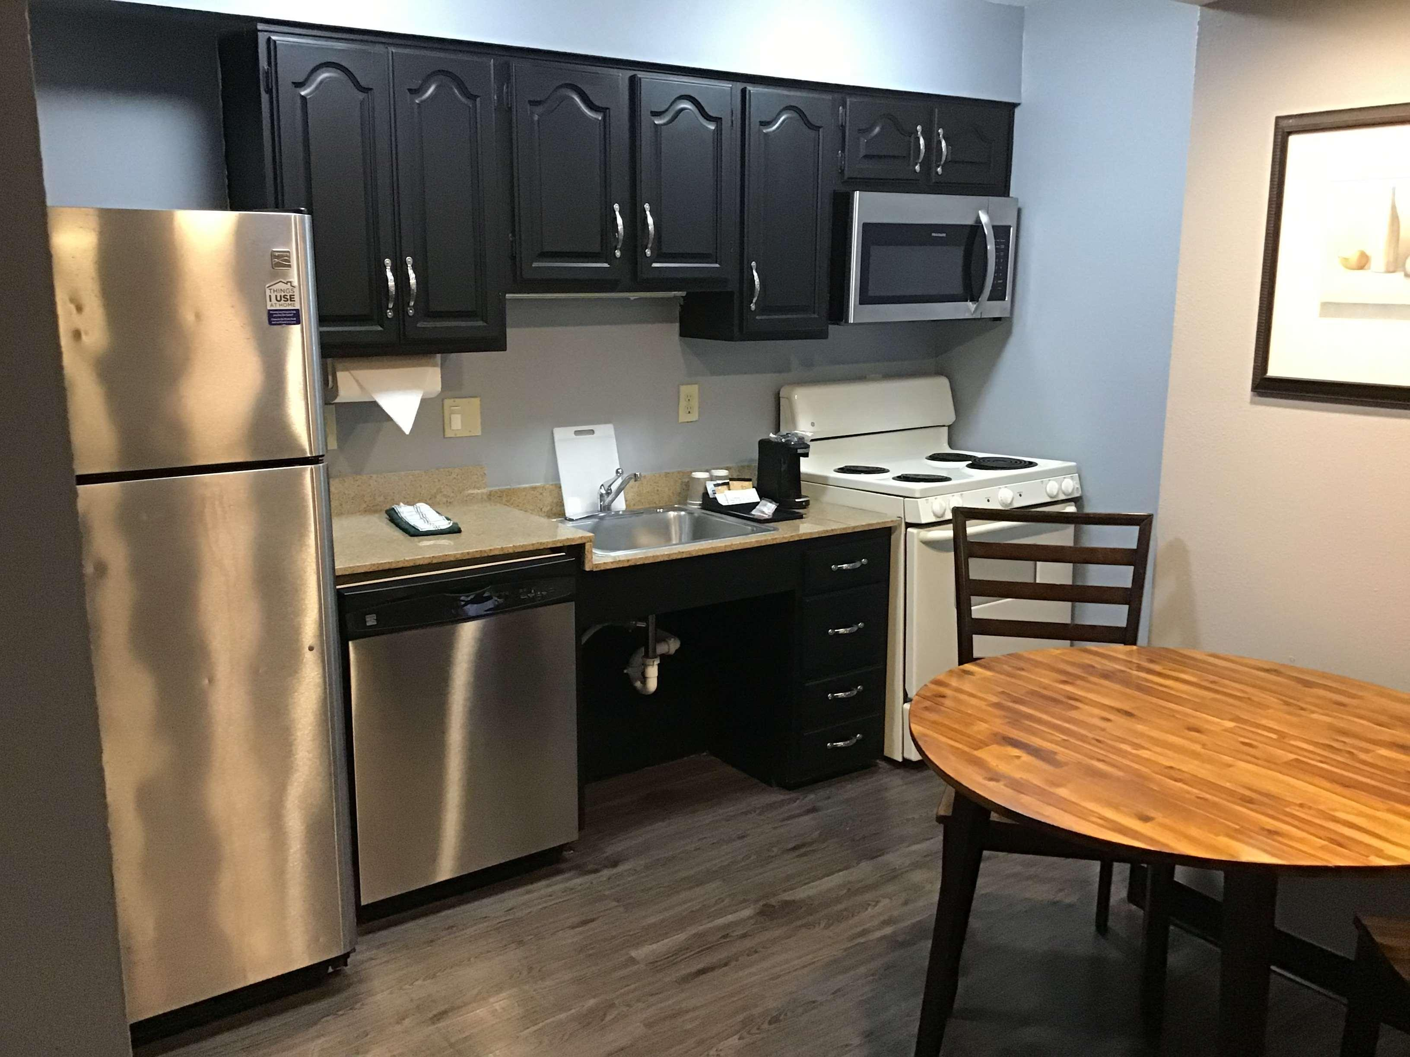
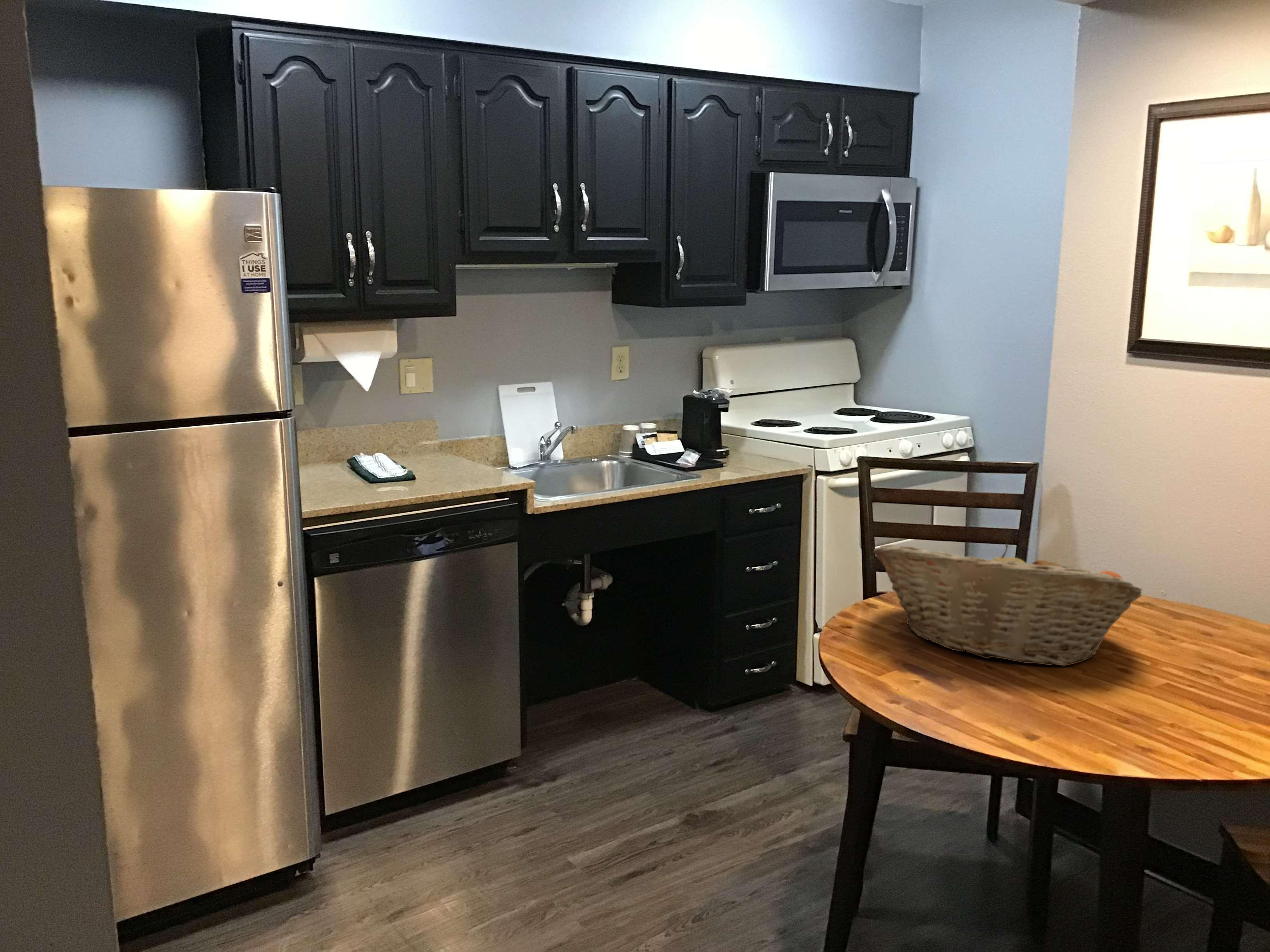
+ fruit basket [873,544,1142,666]
